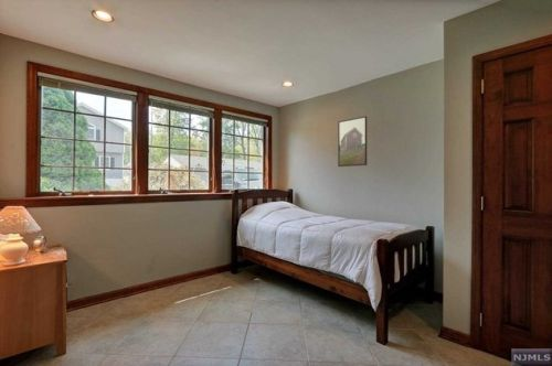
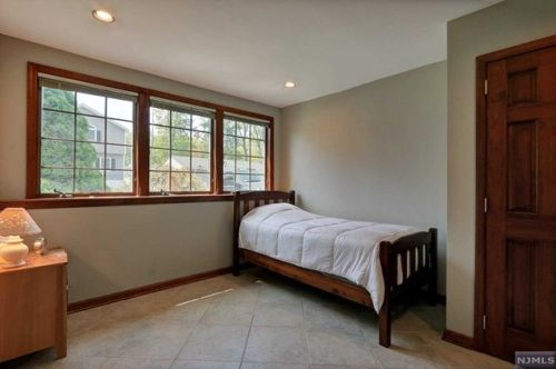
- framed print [337,115,368,168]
